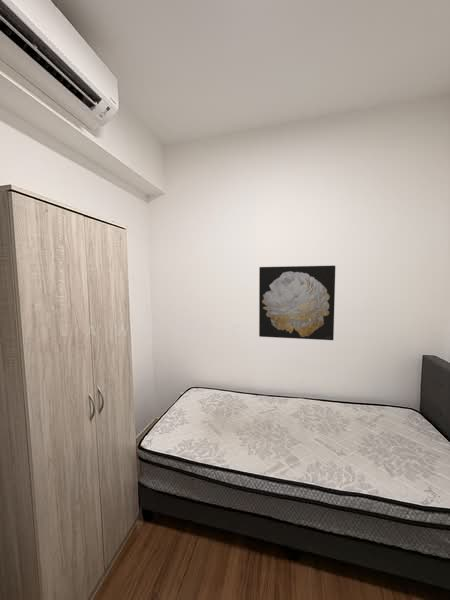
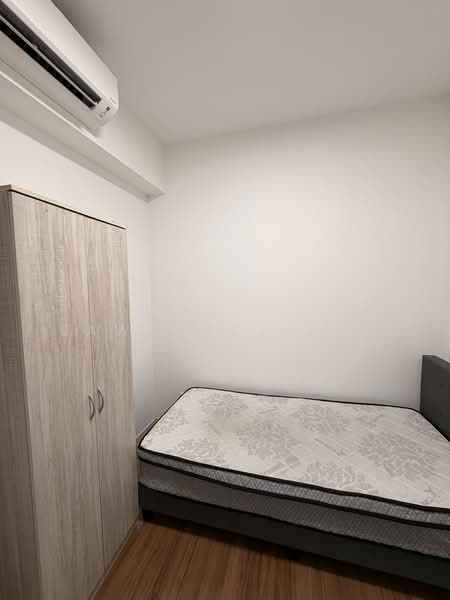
- wall art [258,265,336,341]
